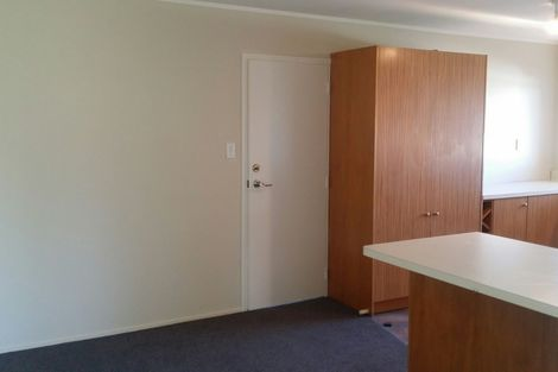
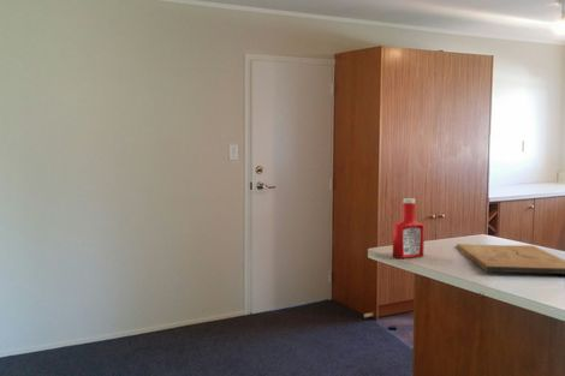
+ cutting board [456,243,565,275]
+ soap bottle [392,197,426,259]
